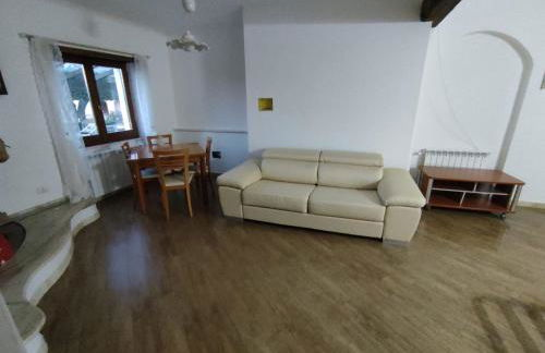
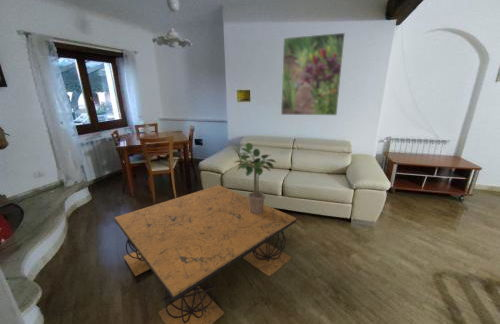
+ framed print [280,32,346,116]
+ coffee table [114,184,297,324]
+ potted plant [234,142,278,214]
